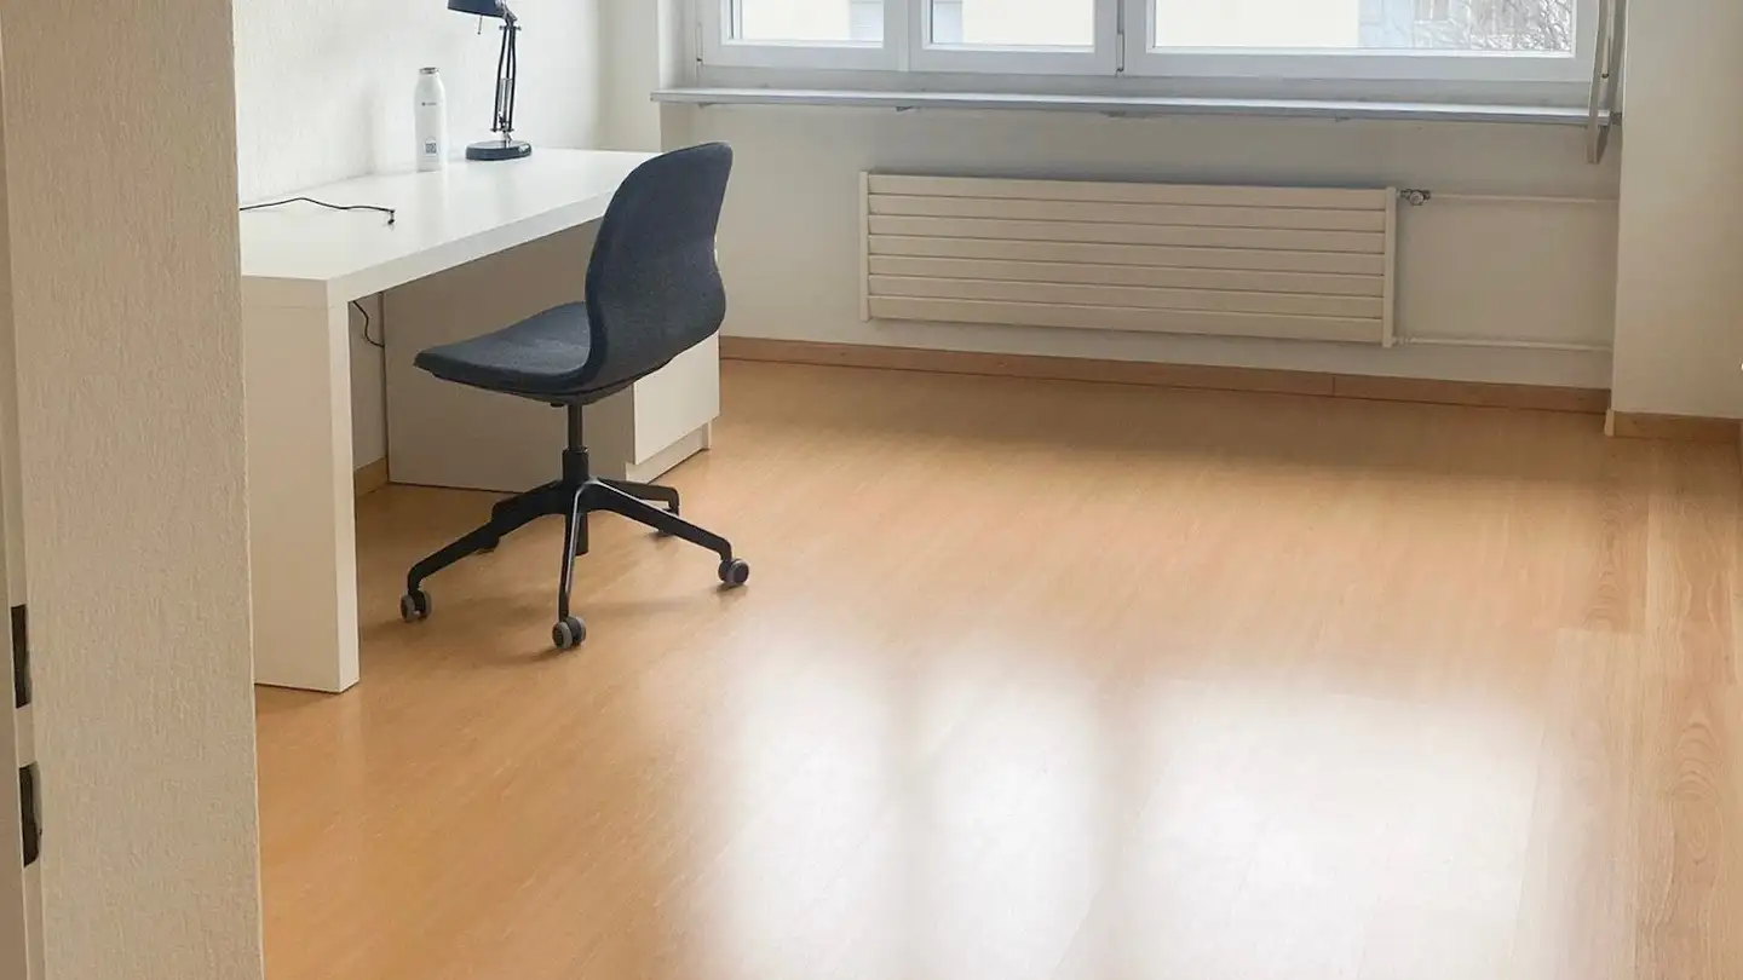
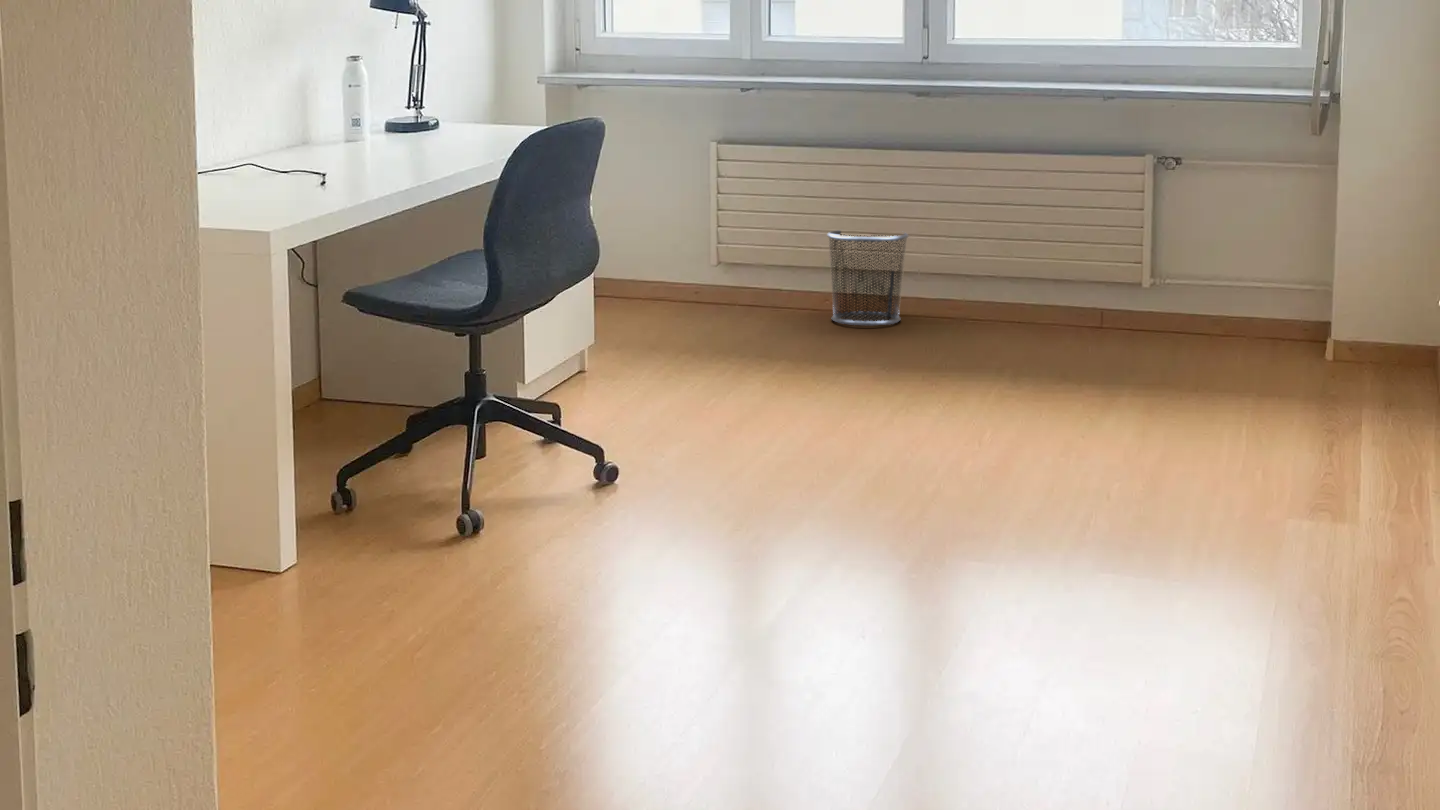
+ waste bin [826,229,910,326]
